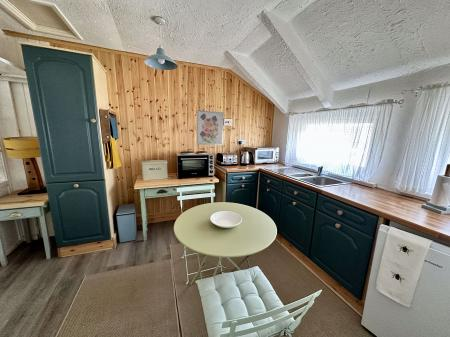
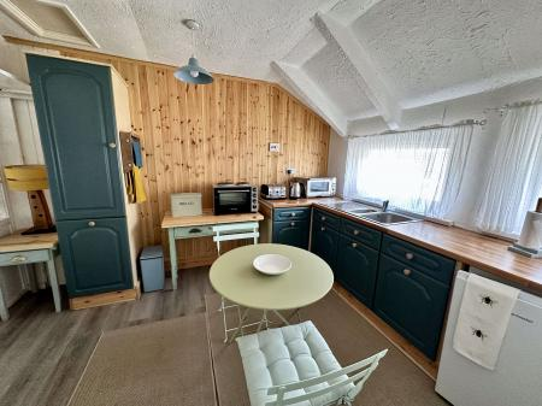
- wall art [196,109,224,146]
